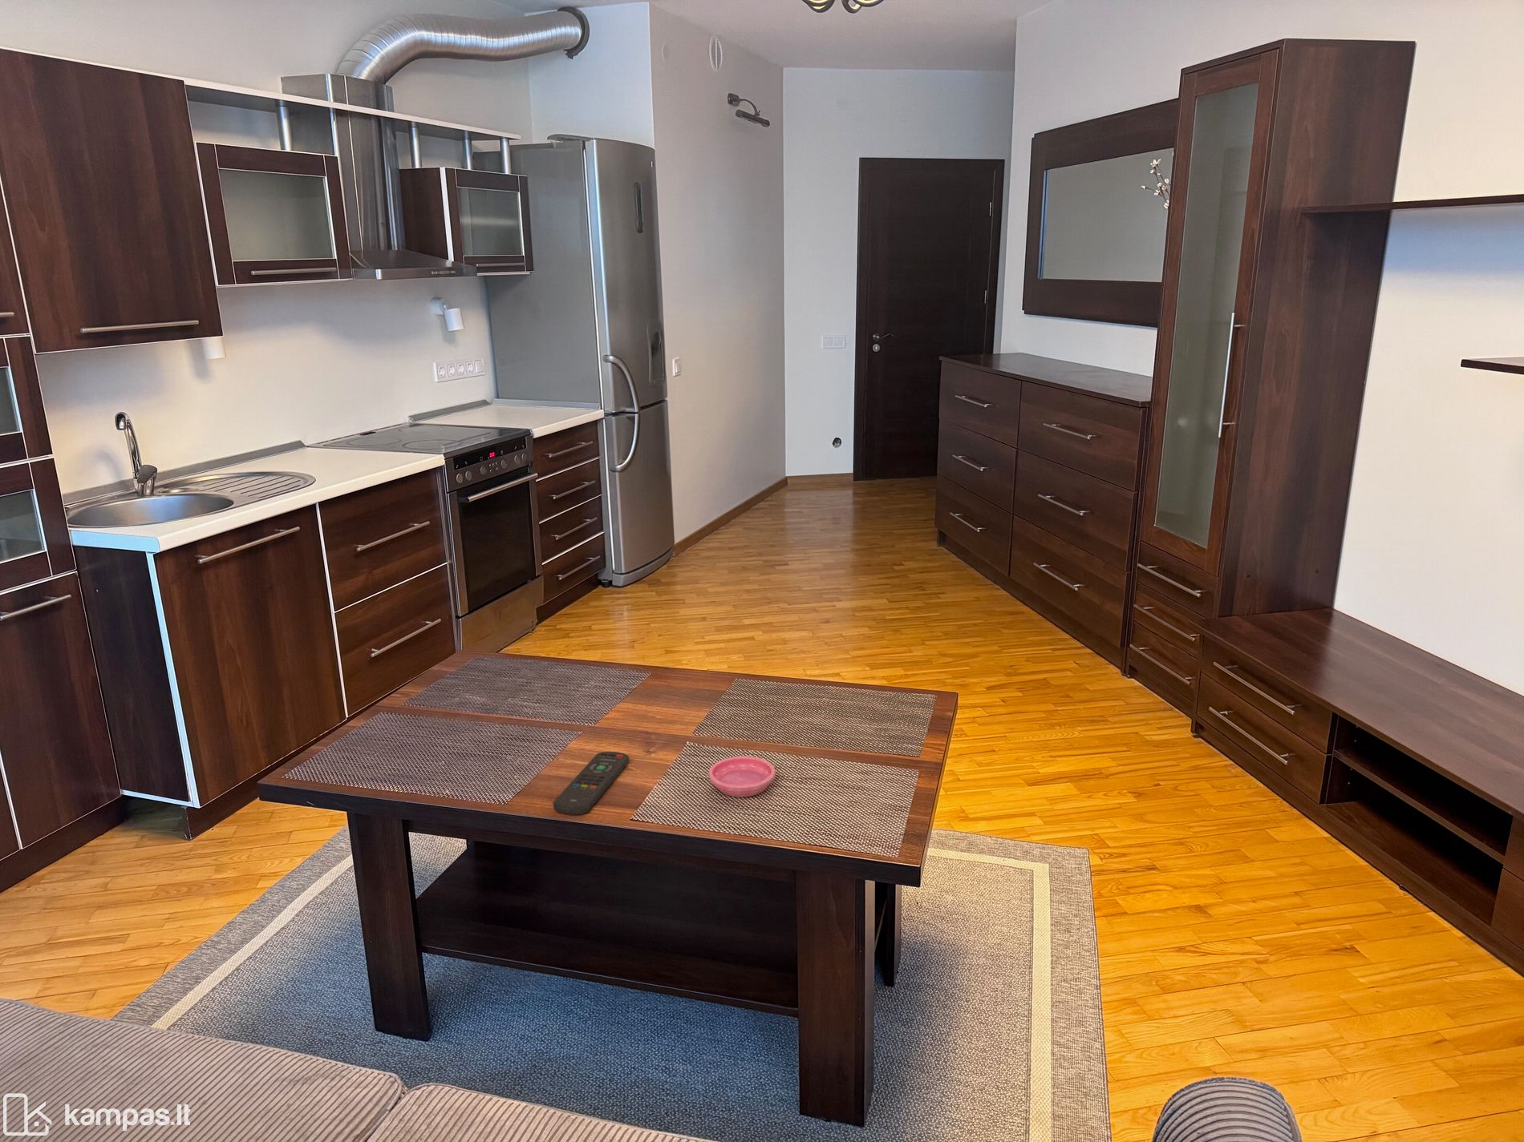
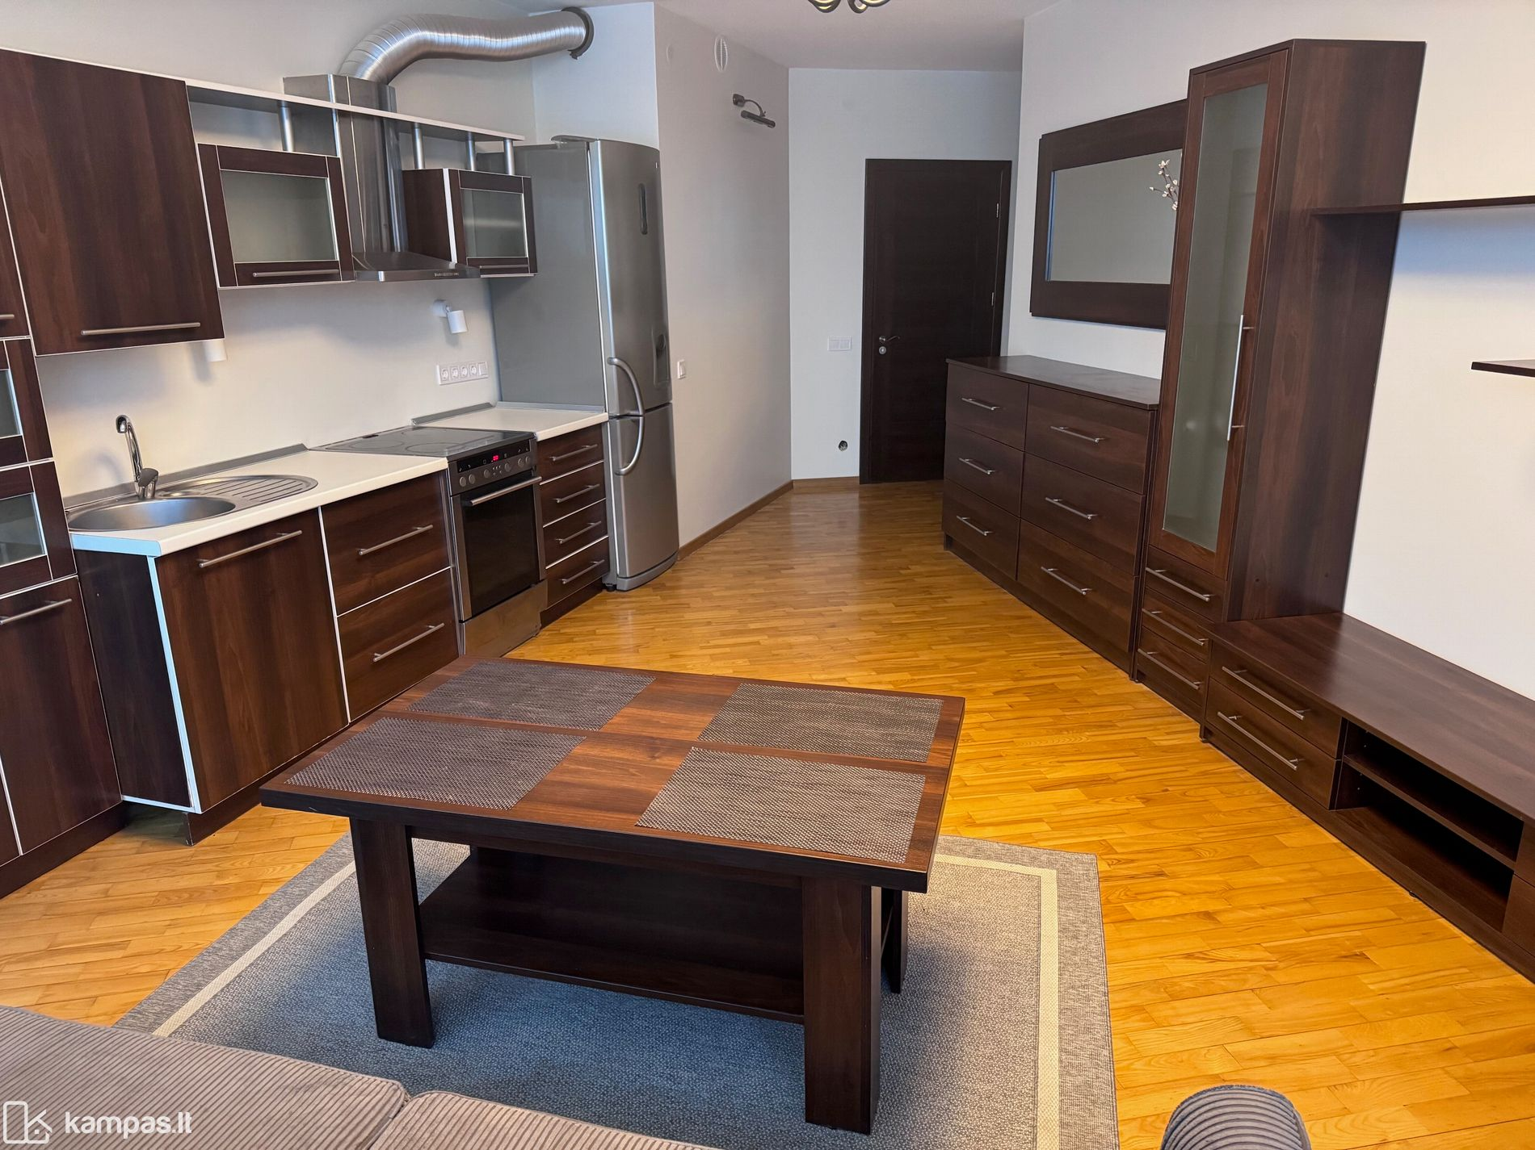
- saucer [708,756,776,798]
- remote control [553,751,630,816]
